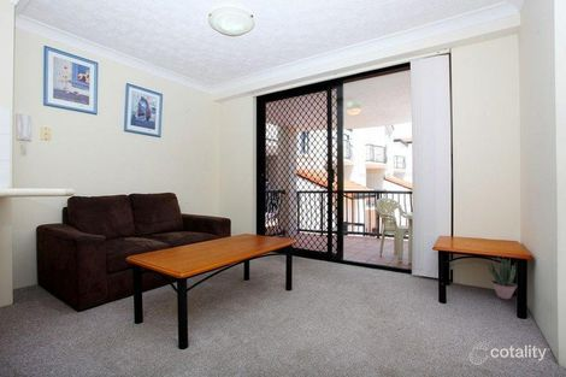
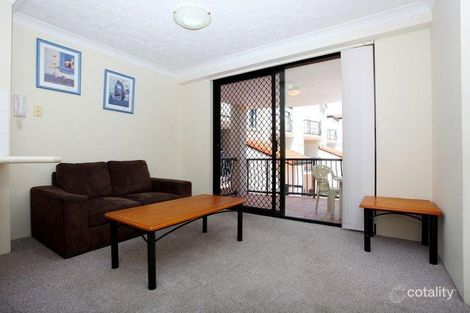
- potted plant [485,258,518,300]
